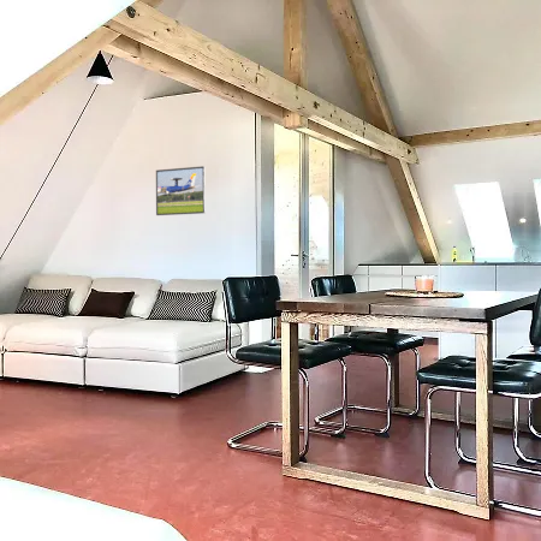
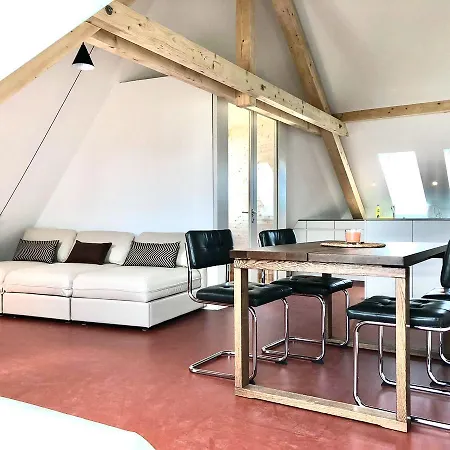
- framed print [155,165,207,216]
